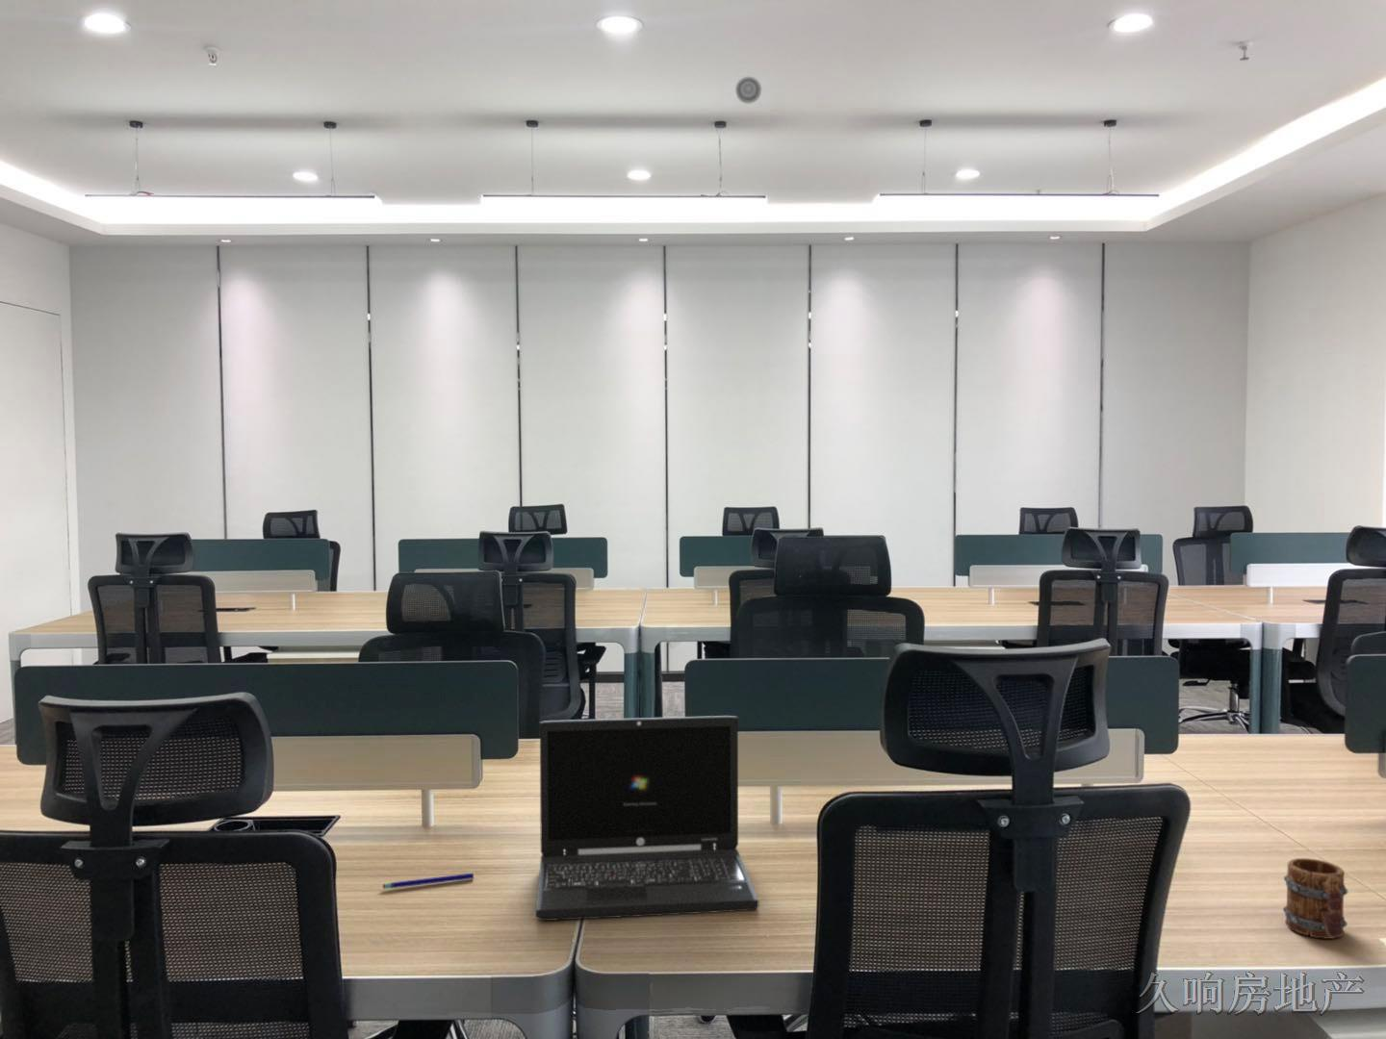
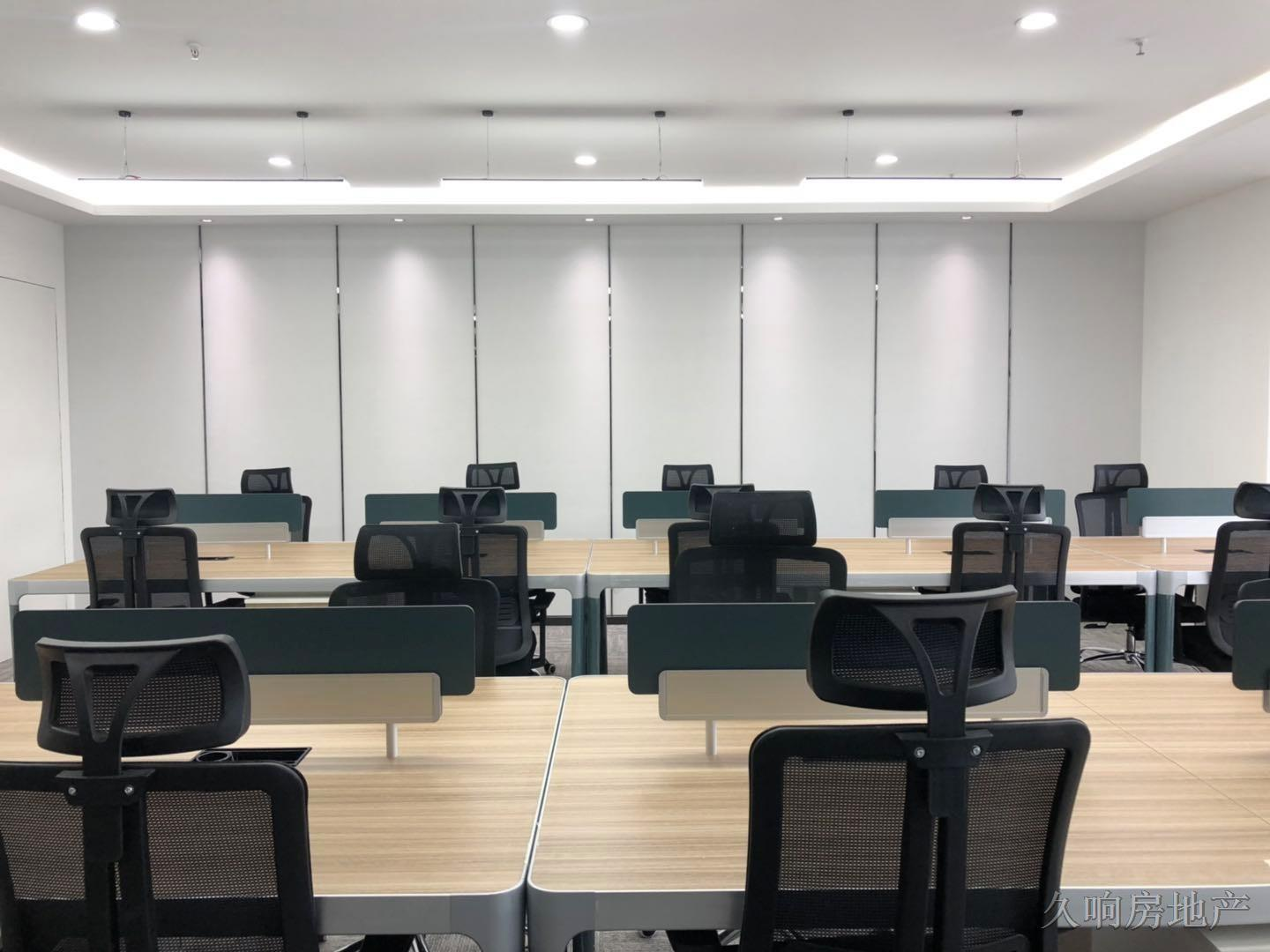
- pen [382,872,475,889]
- smoke detector [734,76,763,105]
- mug [1282,857,1349,940]
- laptop [535,715,760,921]
